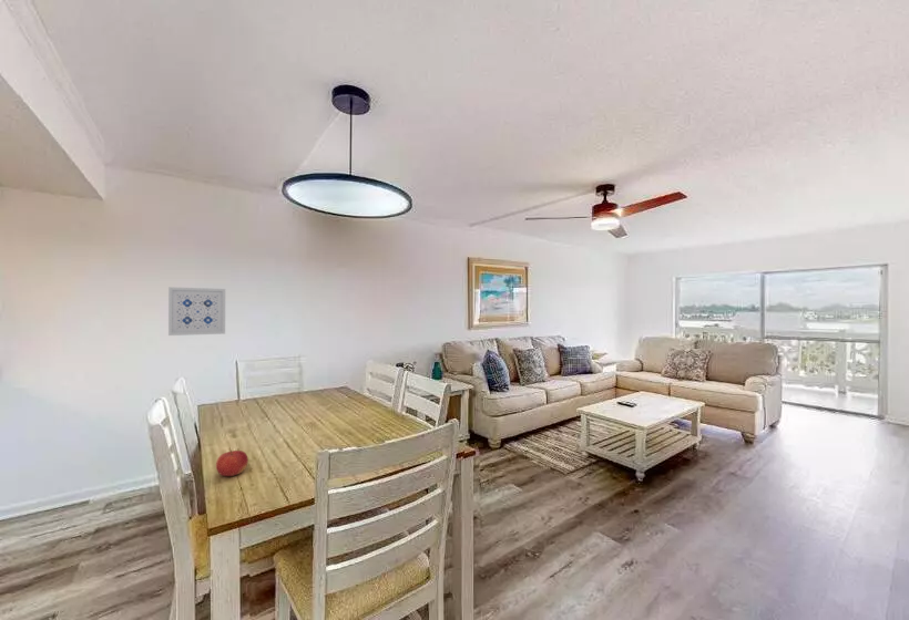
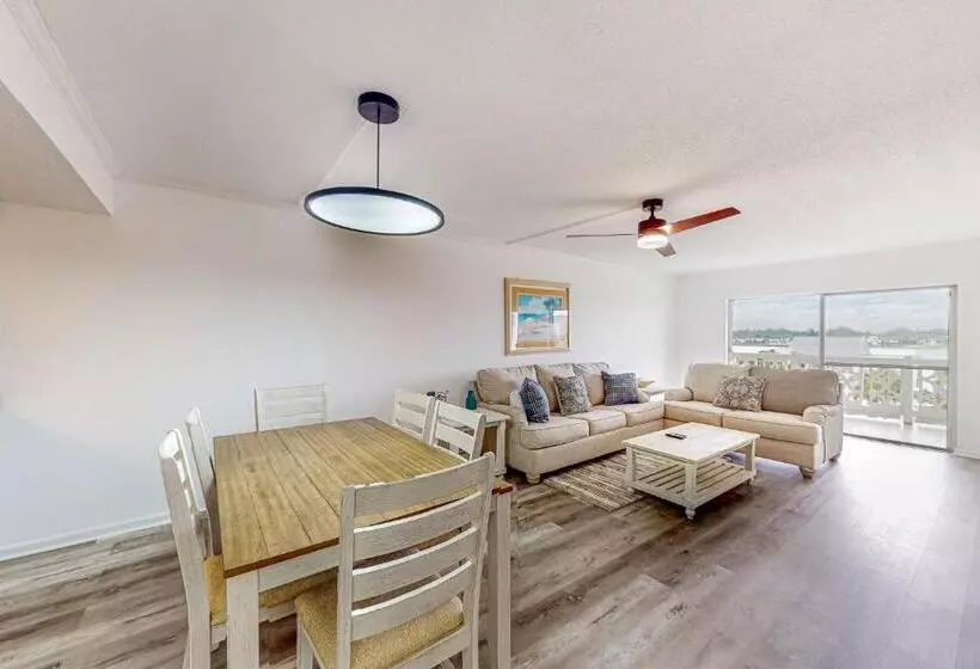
- fruit [215,448,249,477]
- wall art [167,286,226,337]
